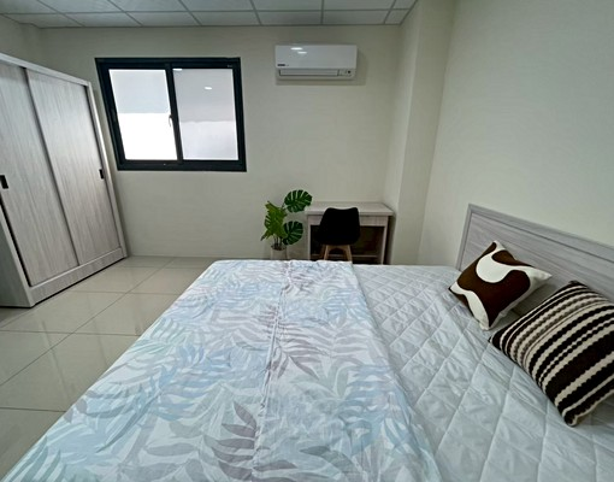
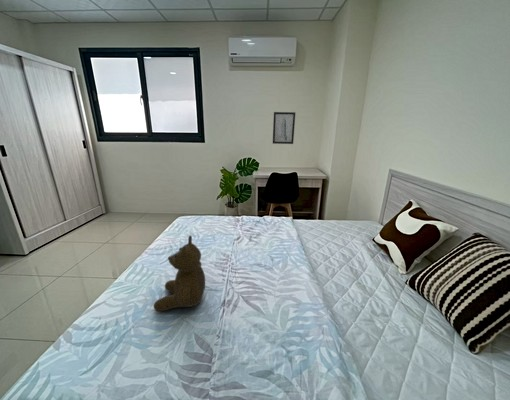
+ wall art [272,111,296,145]
+ teddy bear [153,234,206,312]
